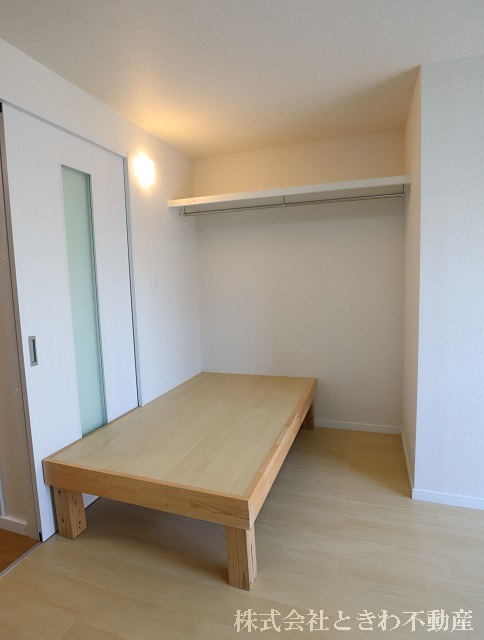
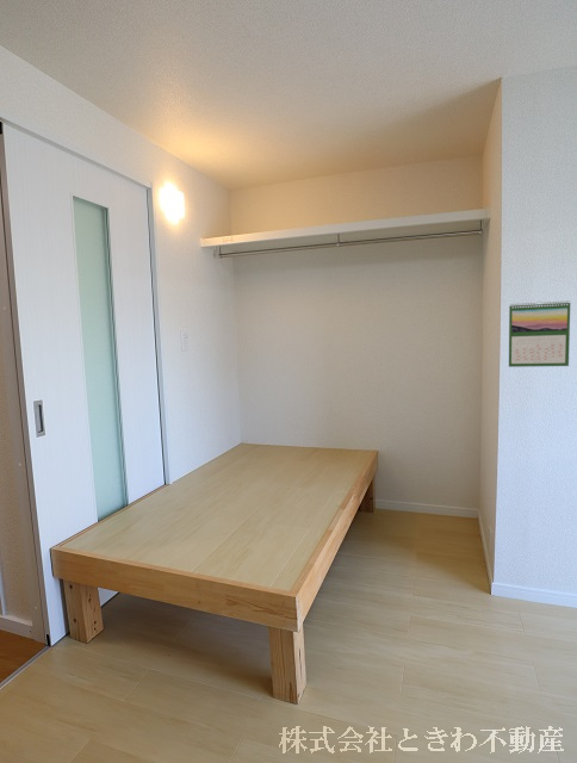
+ calendar [508,299,571,368]
